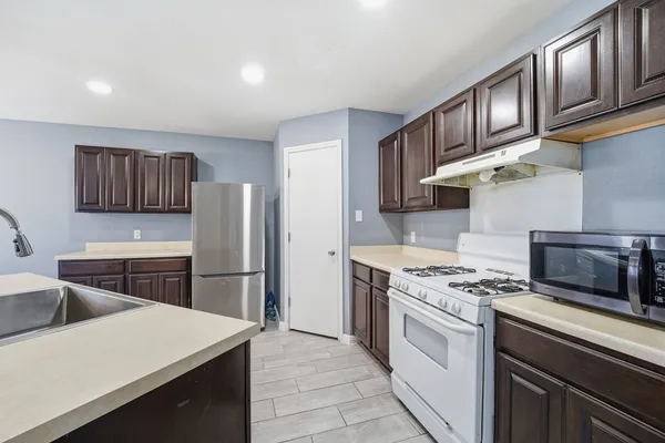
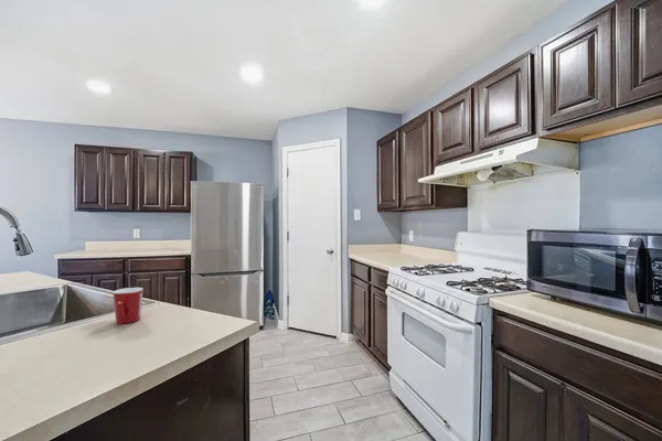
+ mug [111,287,145,324]
